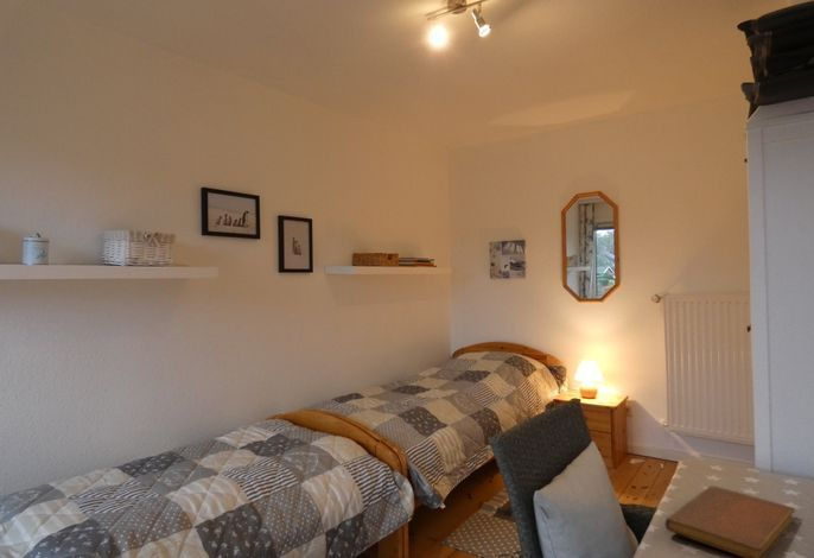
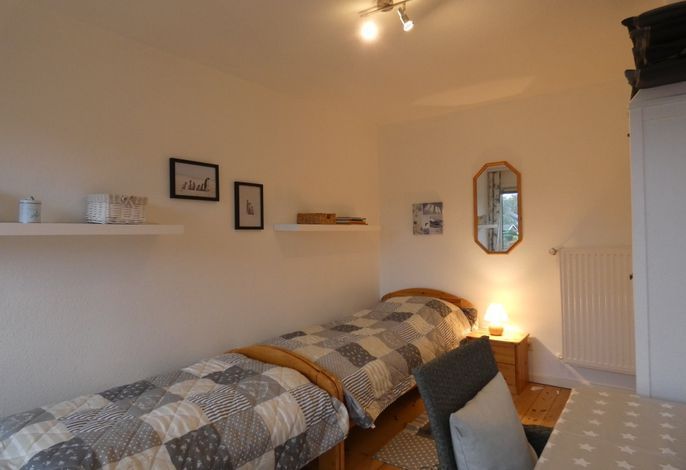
- notebook [663,484,796,558]
